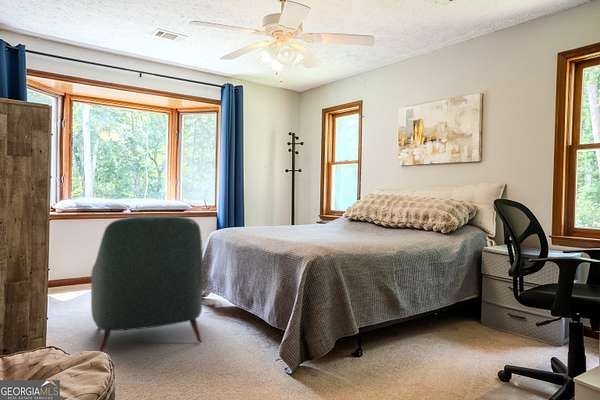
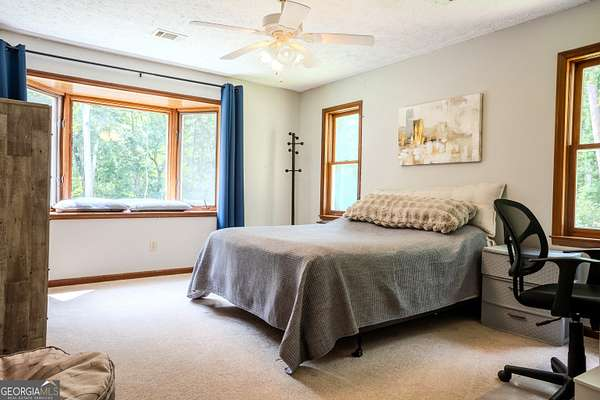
- armchair [90,216,204,353]
